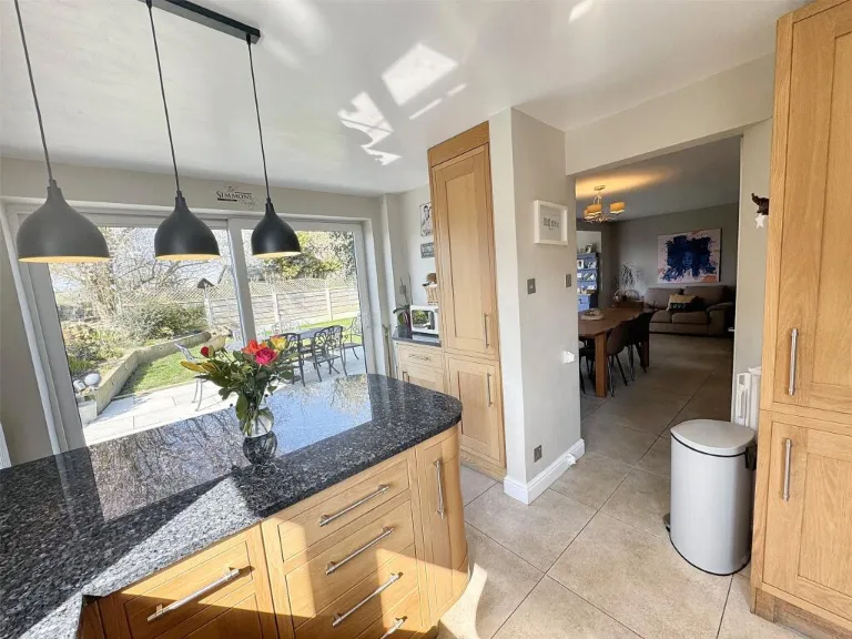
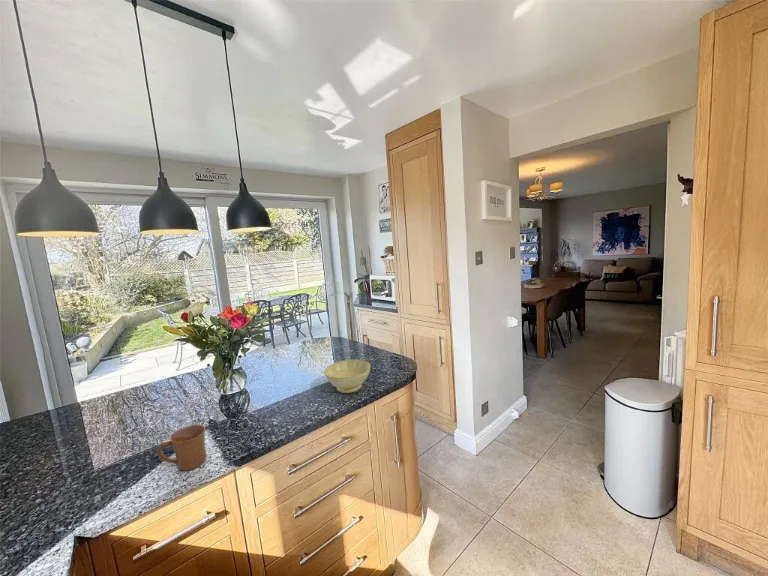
+ mug [156,424,207,472]
+ bowl [323,359,372,394]
